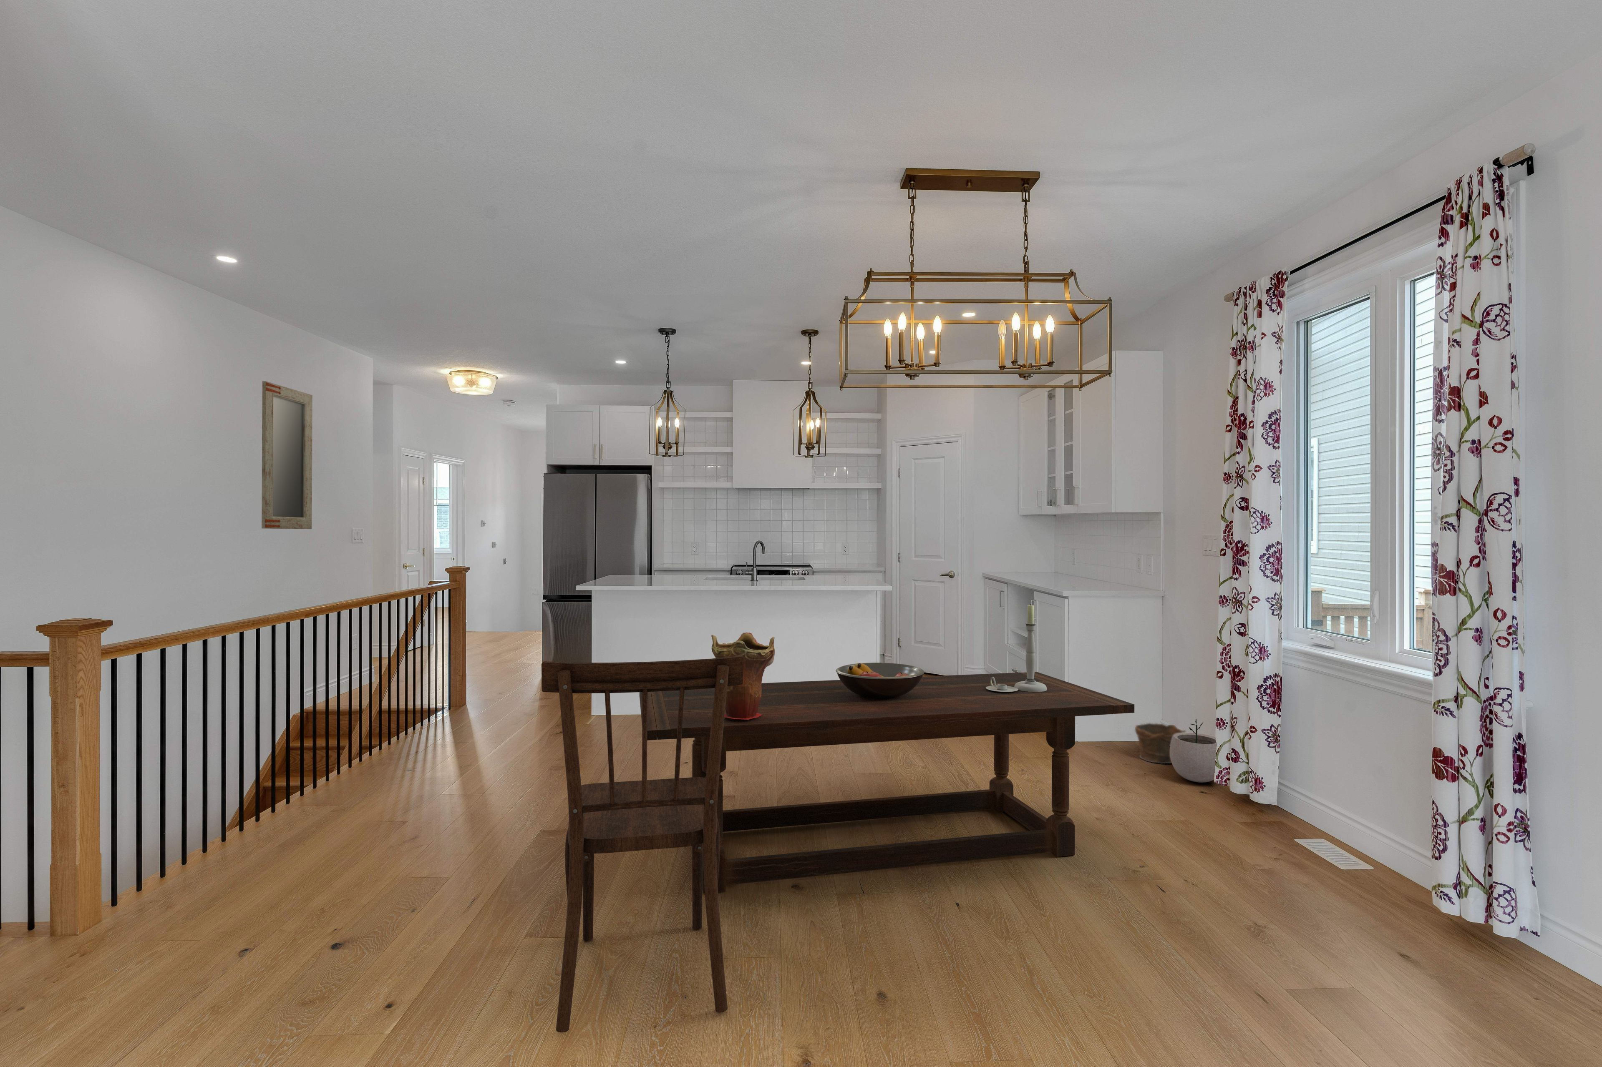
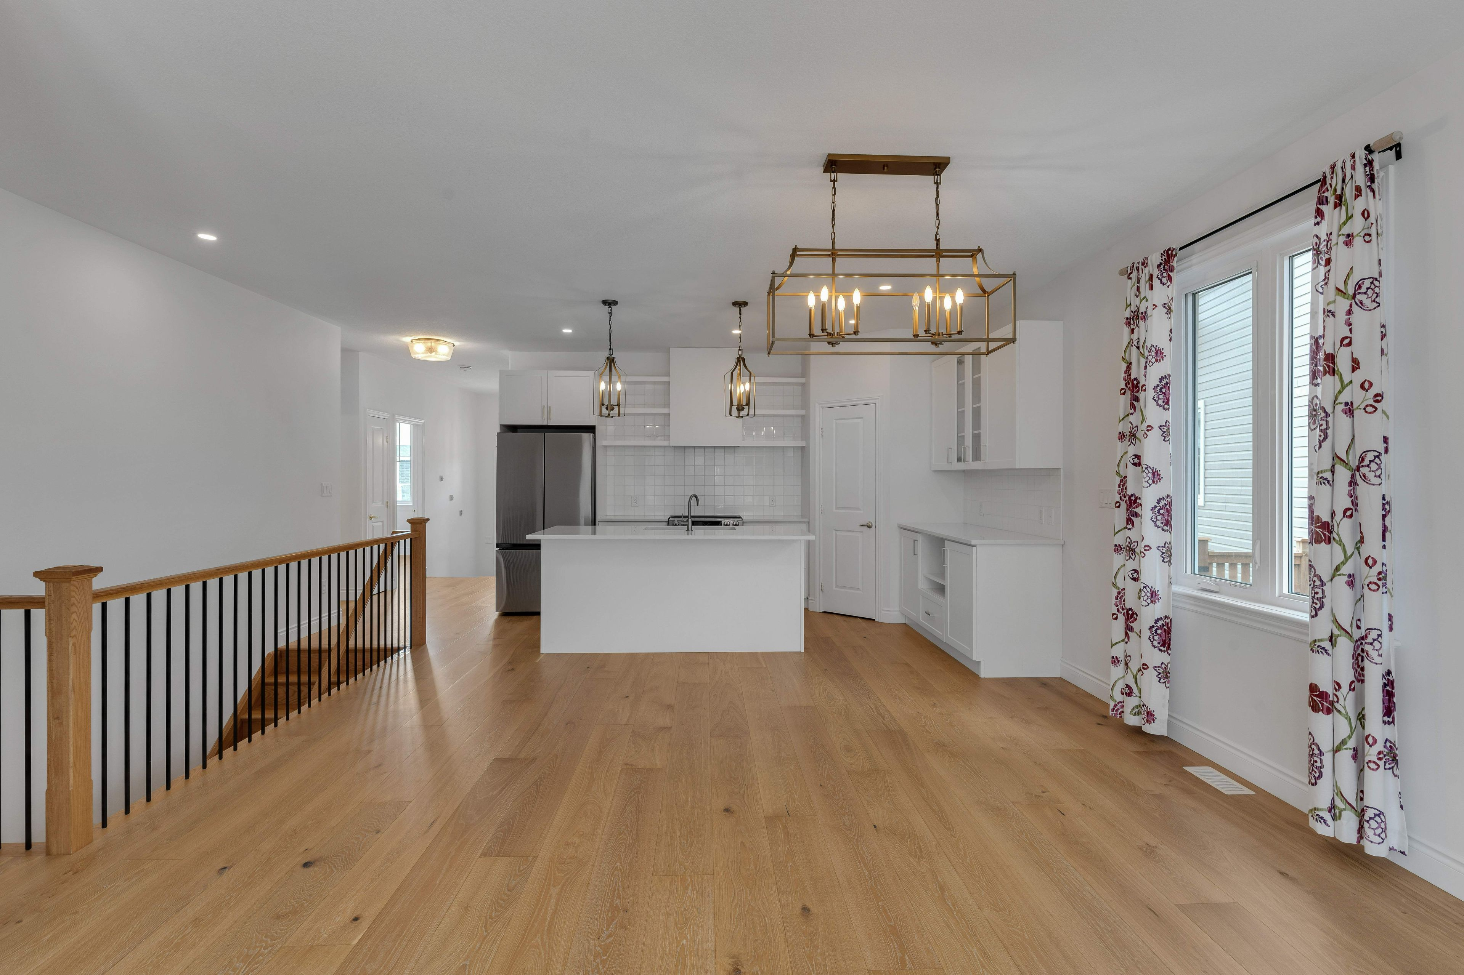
- clay pot [1134,723,1188,763]
- fruit bowl [835,662,925,698]
- vase [711,632,775,719]
- home mirror [261,381,313,530]
- candlestick [986,604,1047,693]
- plant pot [1170,718,1217,784]
- dining chair [541,655,743,1032]
- dining table [640,672,1135,893]
